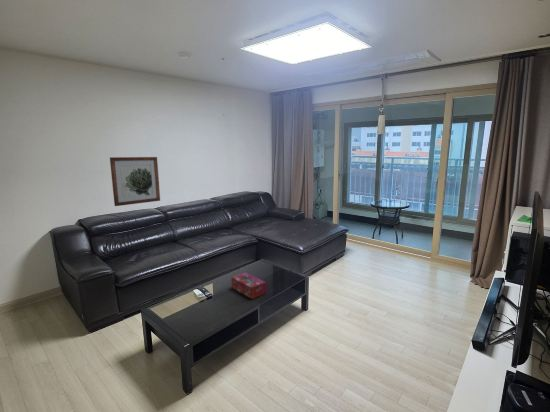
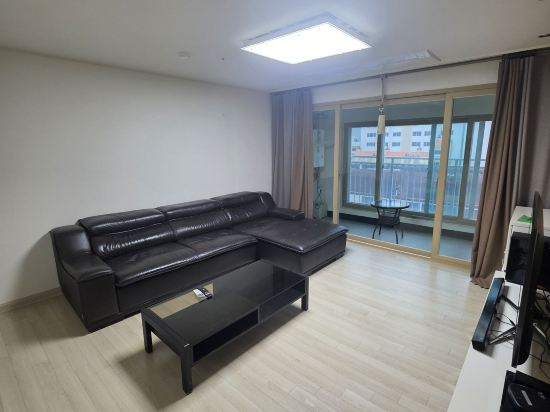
- tissue box [230,272,267,300]
- wall art [109,156,161,207]
